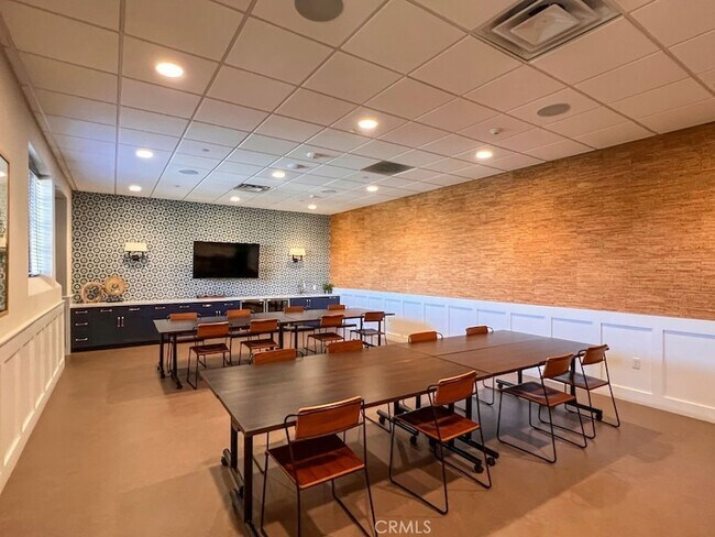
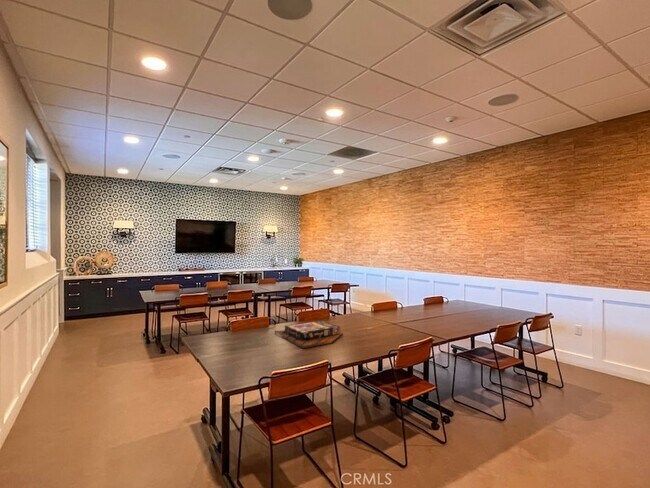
+ board game [274,320,344,349]
